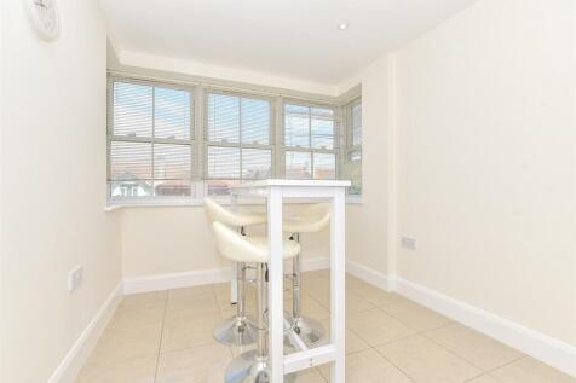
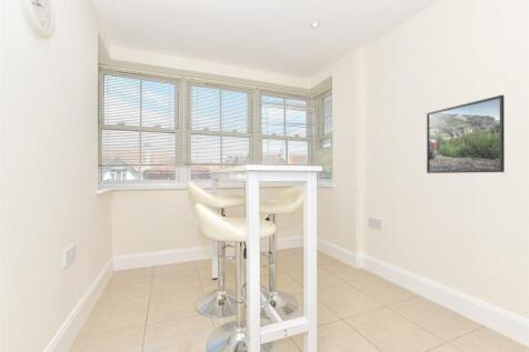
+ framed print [426,94,506,174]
